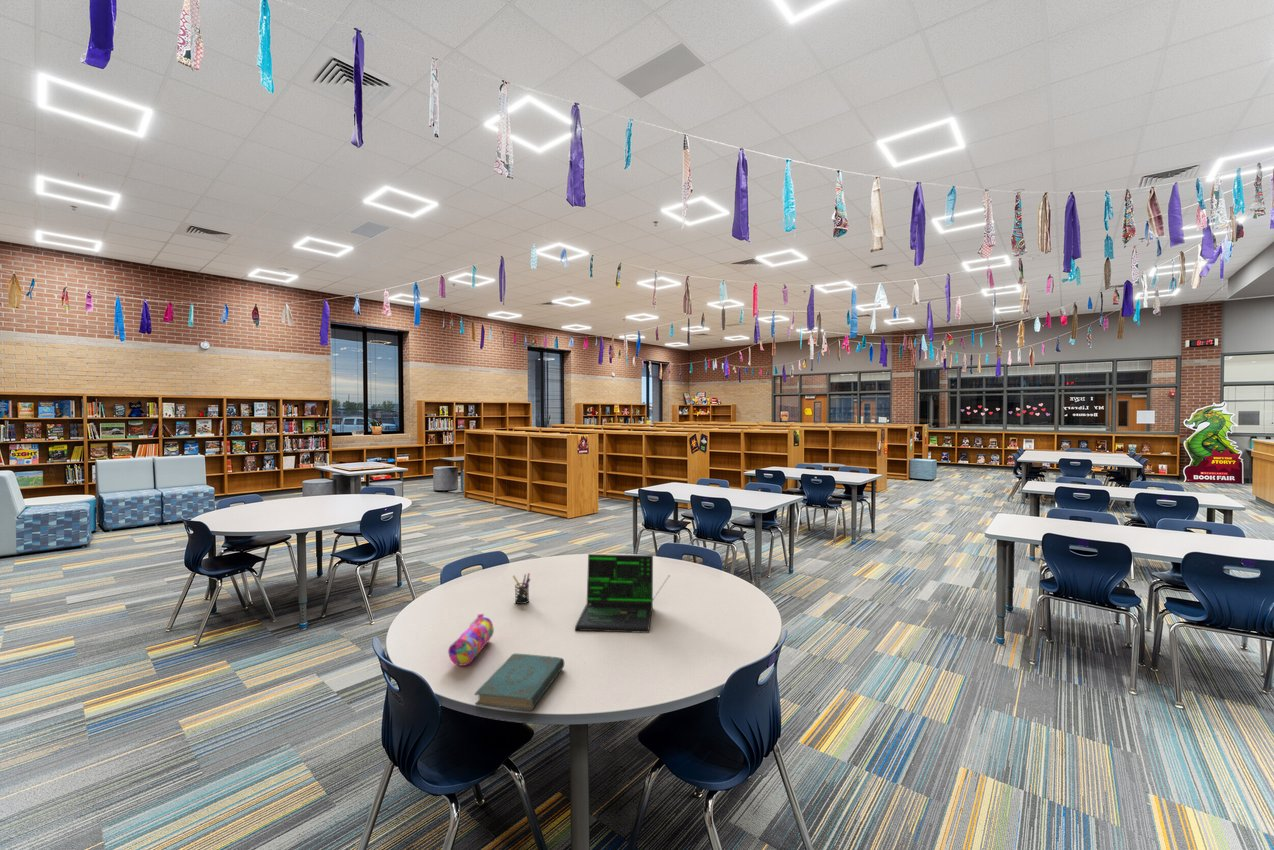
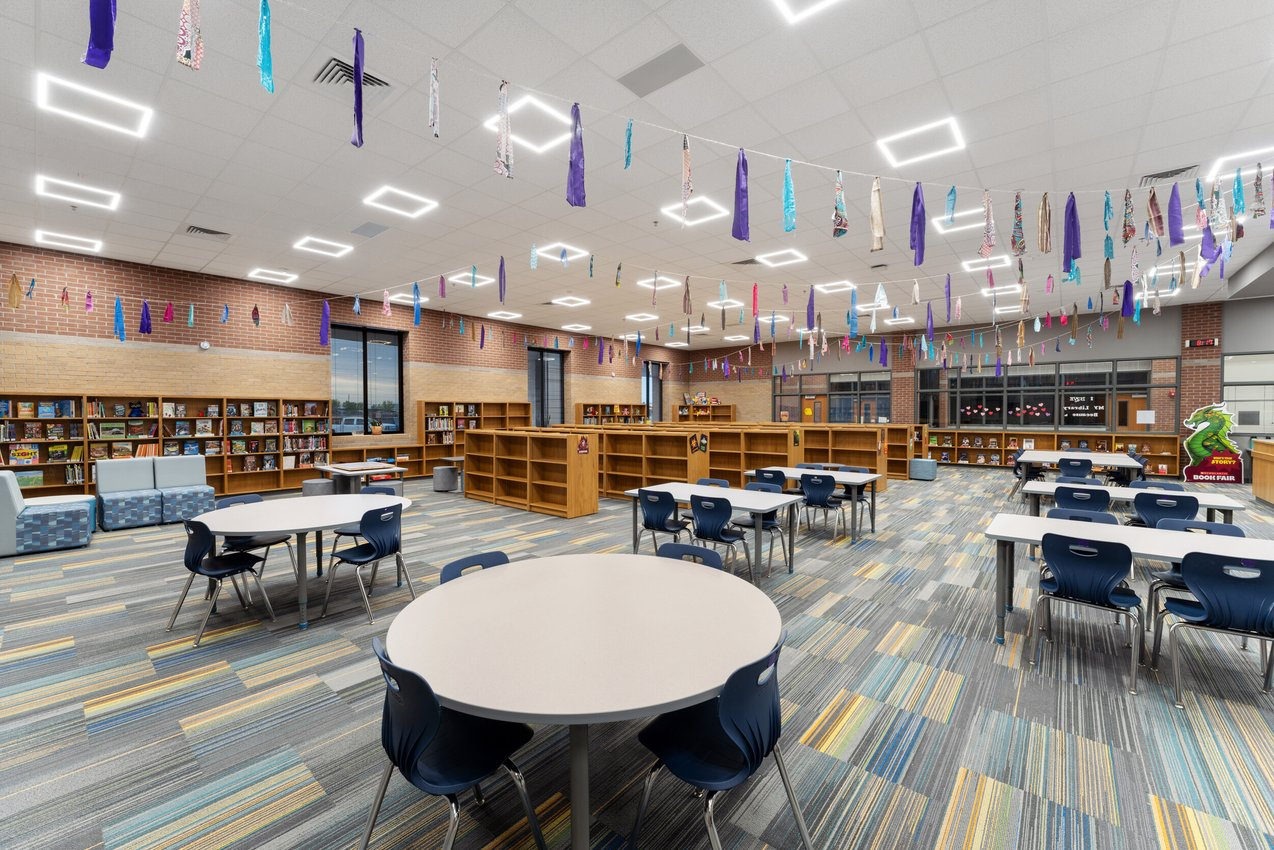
- pen holder [512,572,531,605]
- book [474,653,565,712]
- laptop [574,553,671,634]
- pencil case [447,613,495,667]
